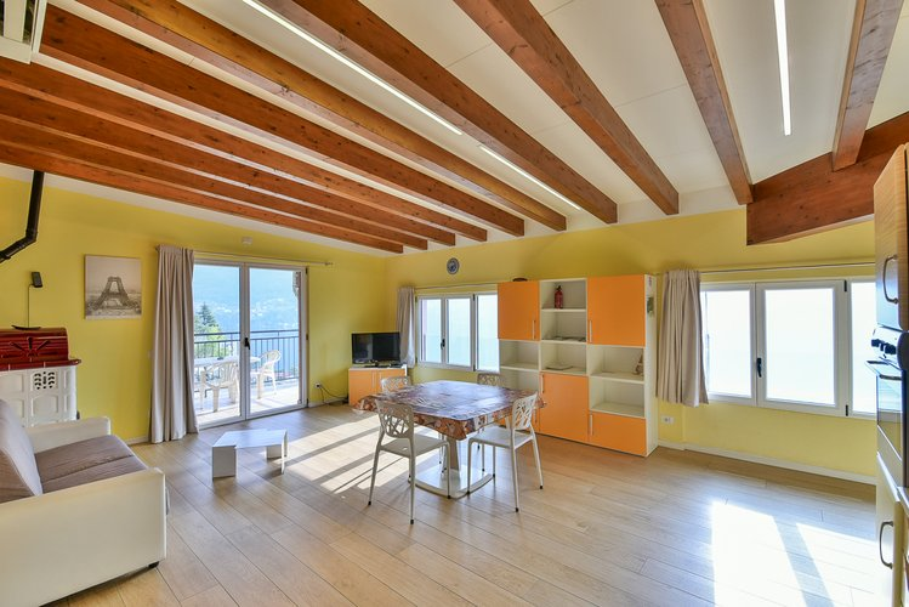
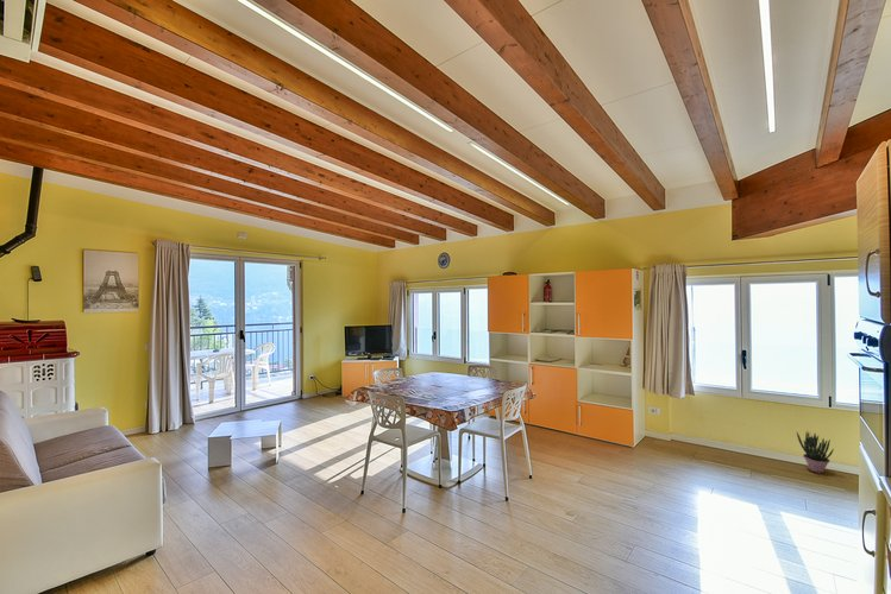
+ potted plant [796,429,835,474]
